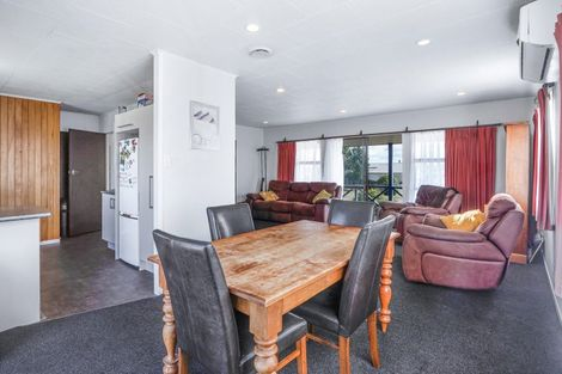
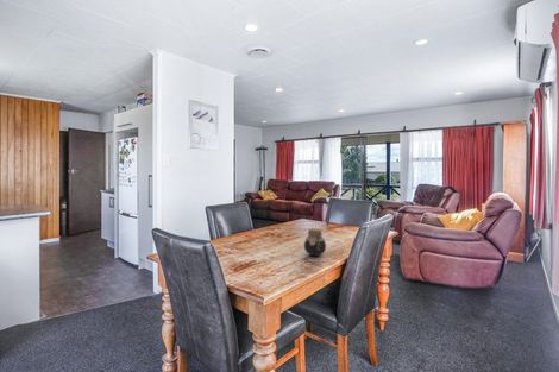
+ jar [303,227,327,257]
